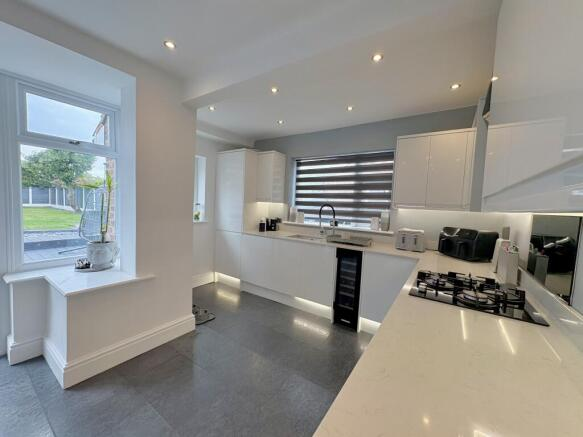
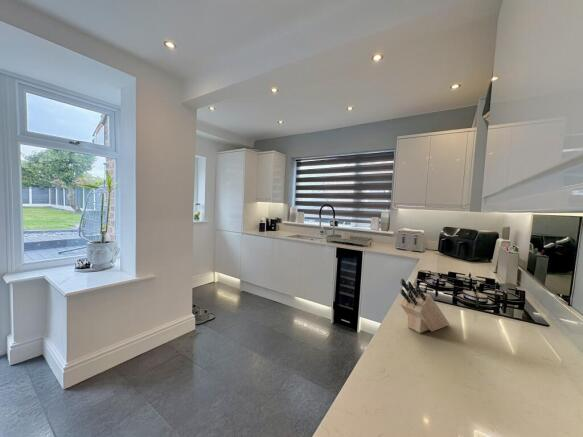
+ knife block [399,278,450,334]
